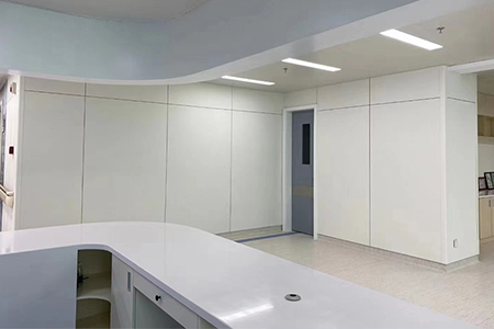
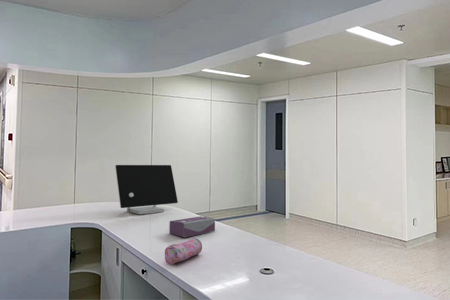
+ pencil case [164,237,203,265]
+ computer monitor [114,164,179,215]
+ tissue box [168,215,216,238]
